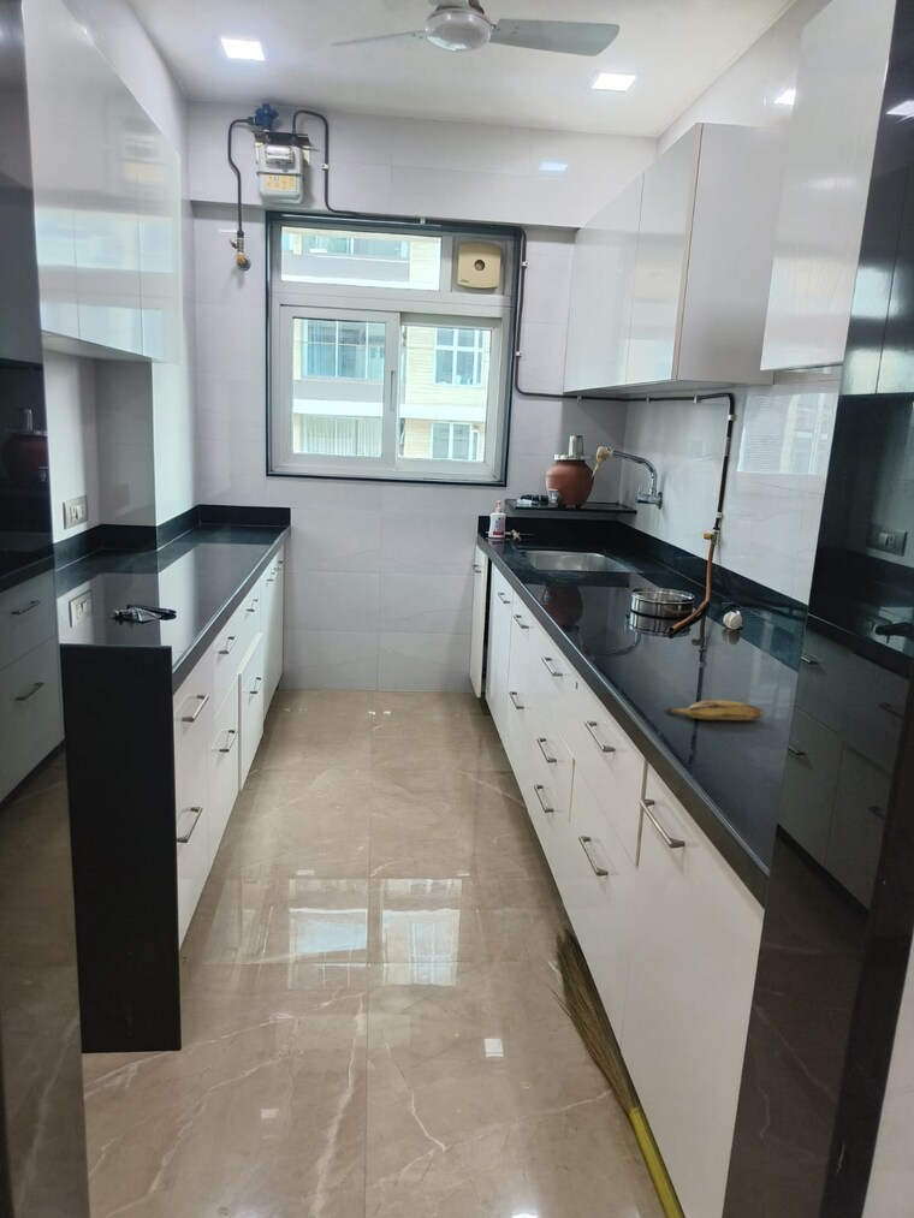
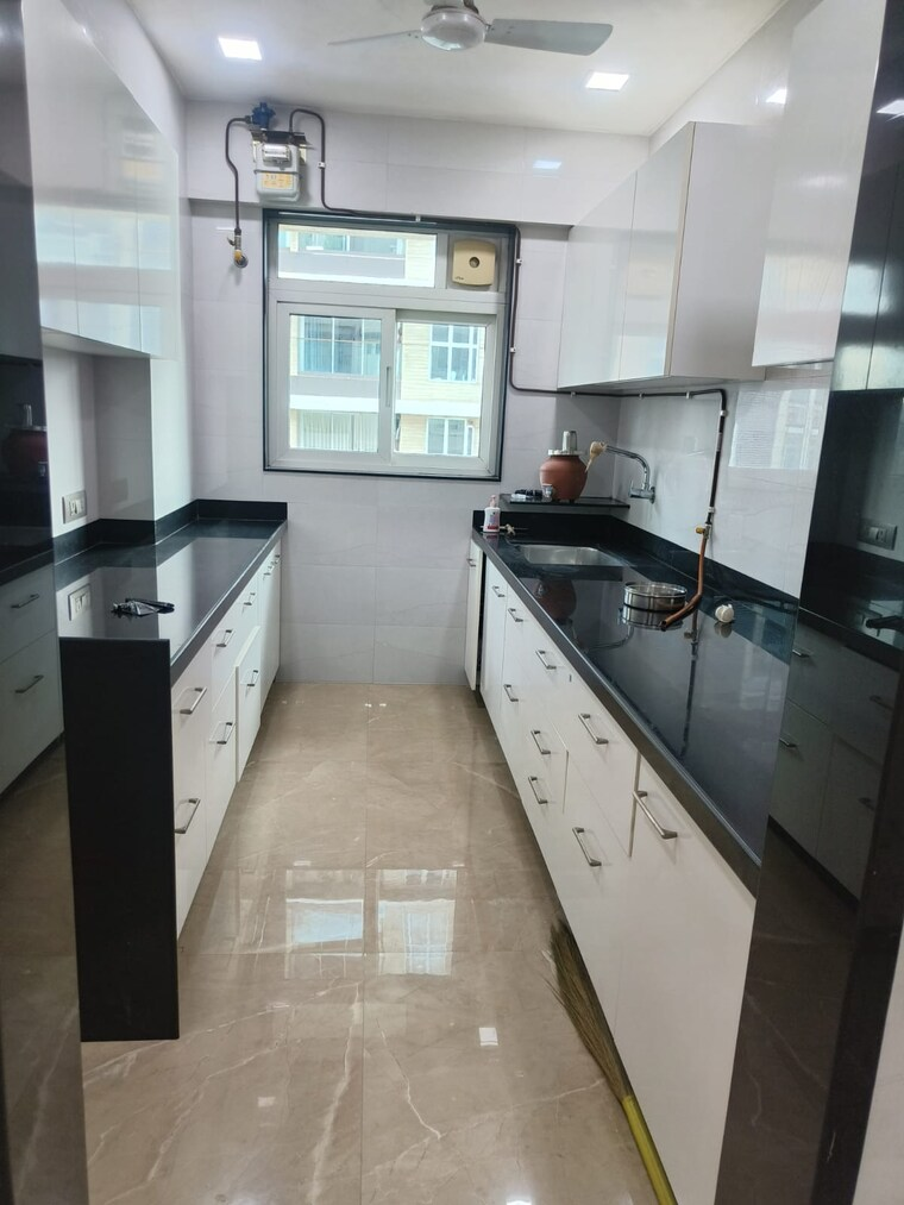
- banana [661,700,766,721]
